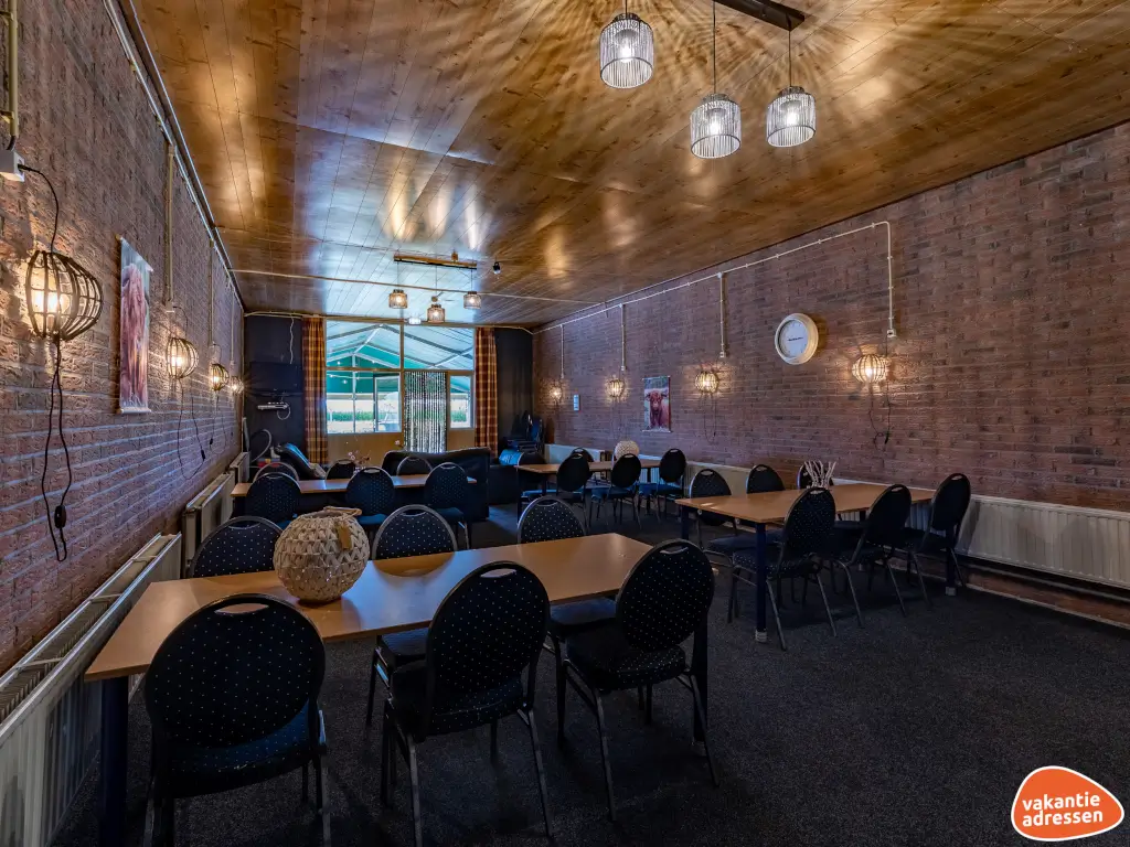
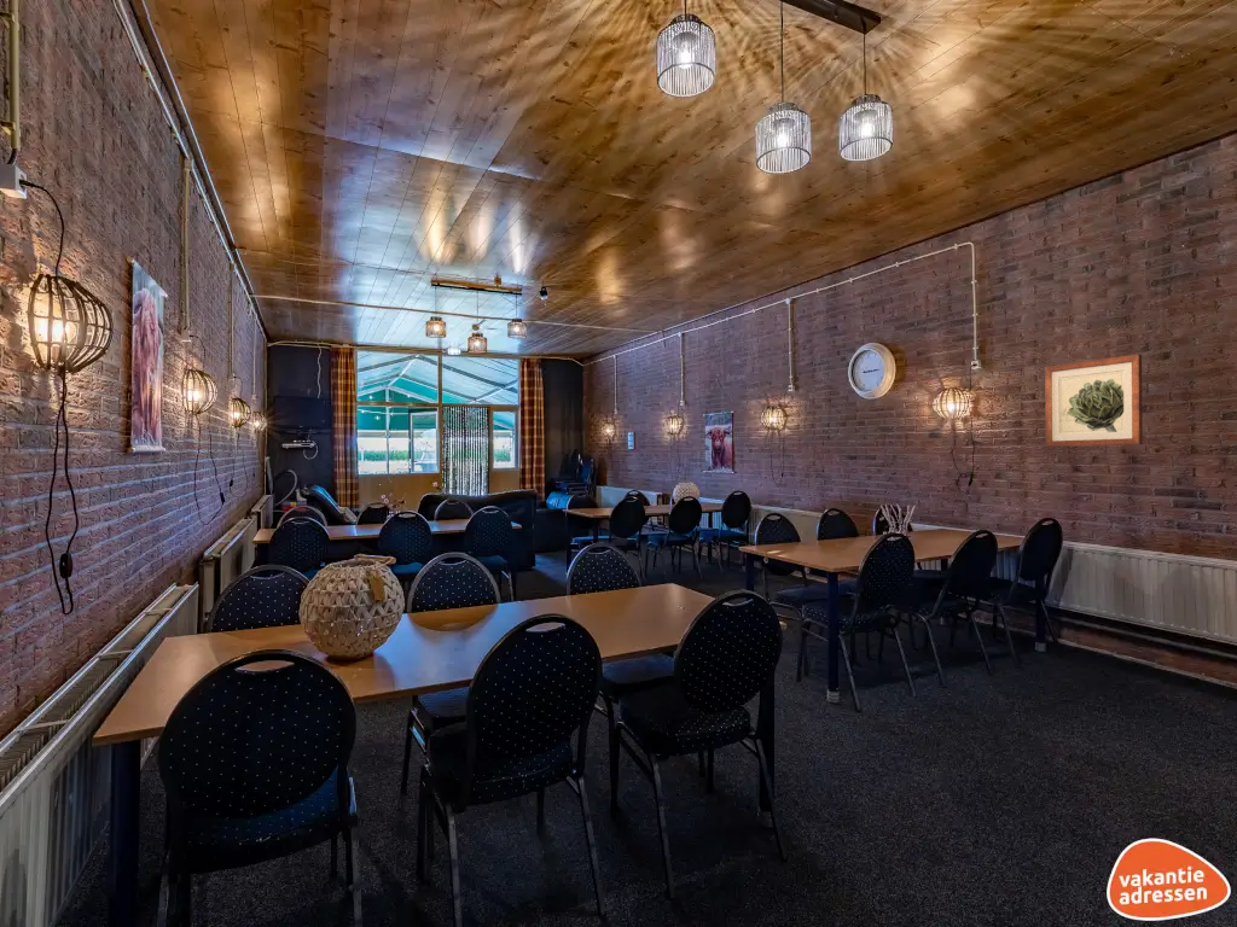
+ wall art [1044,352,1144,448]
